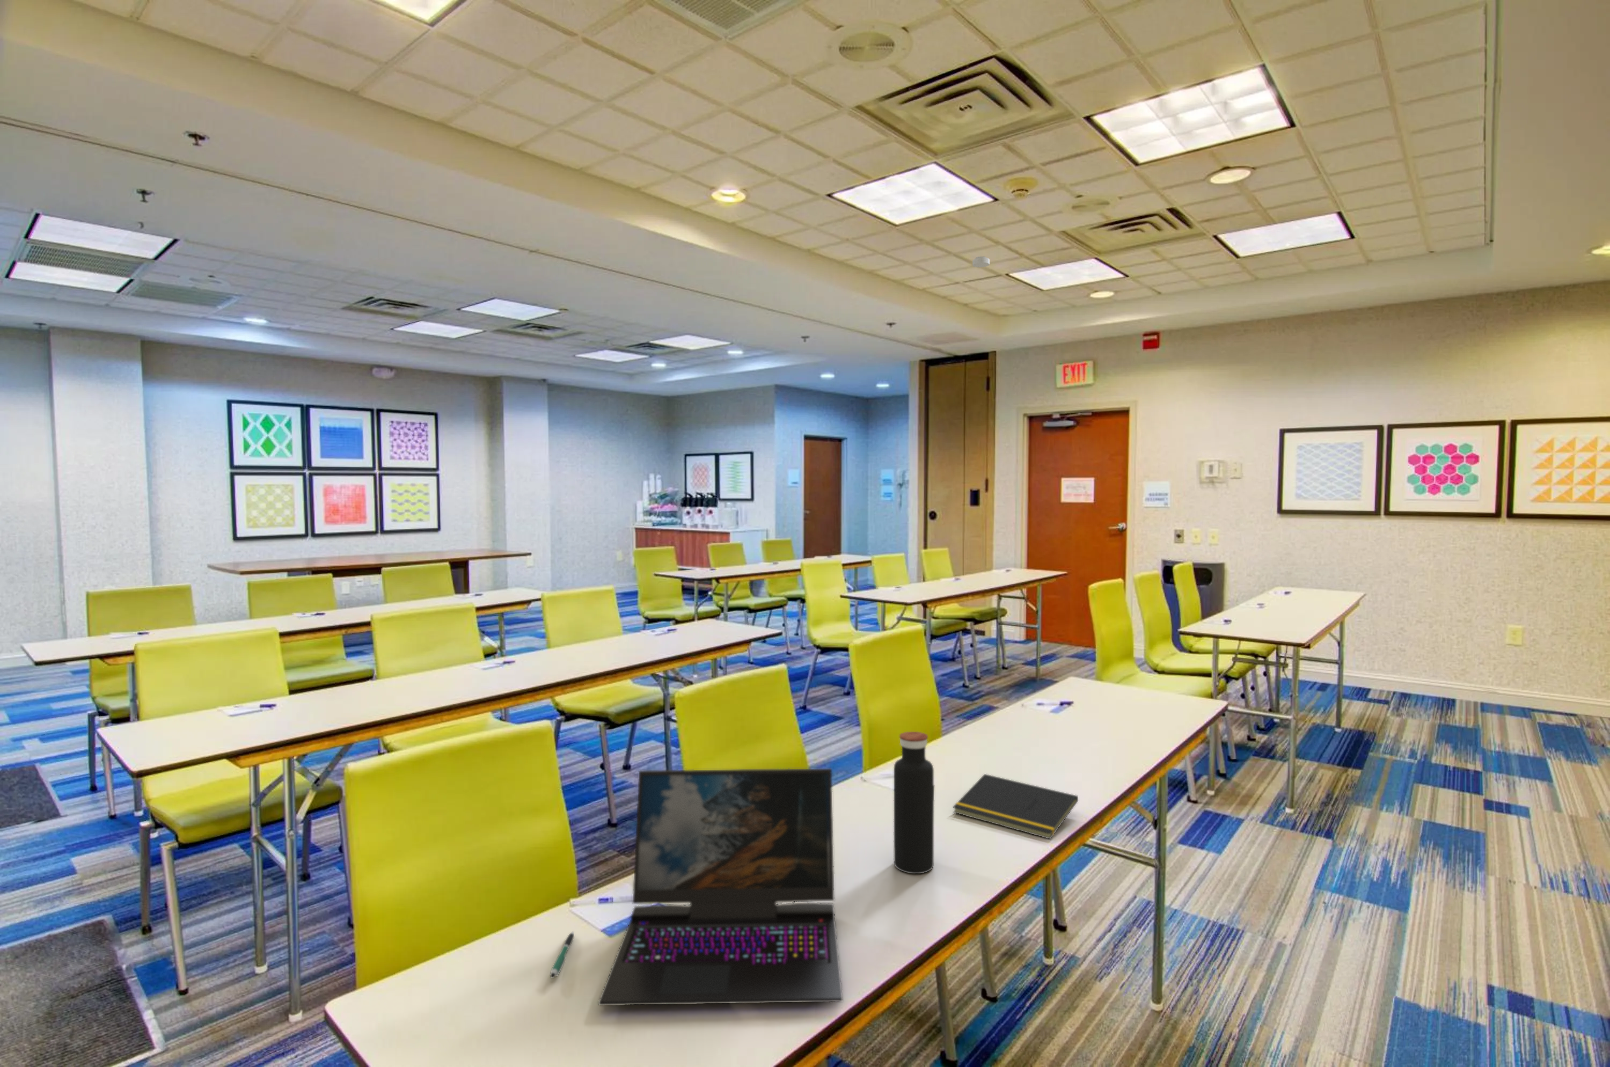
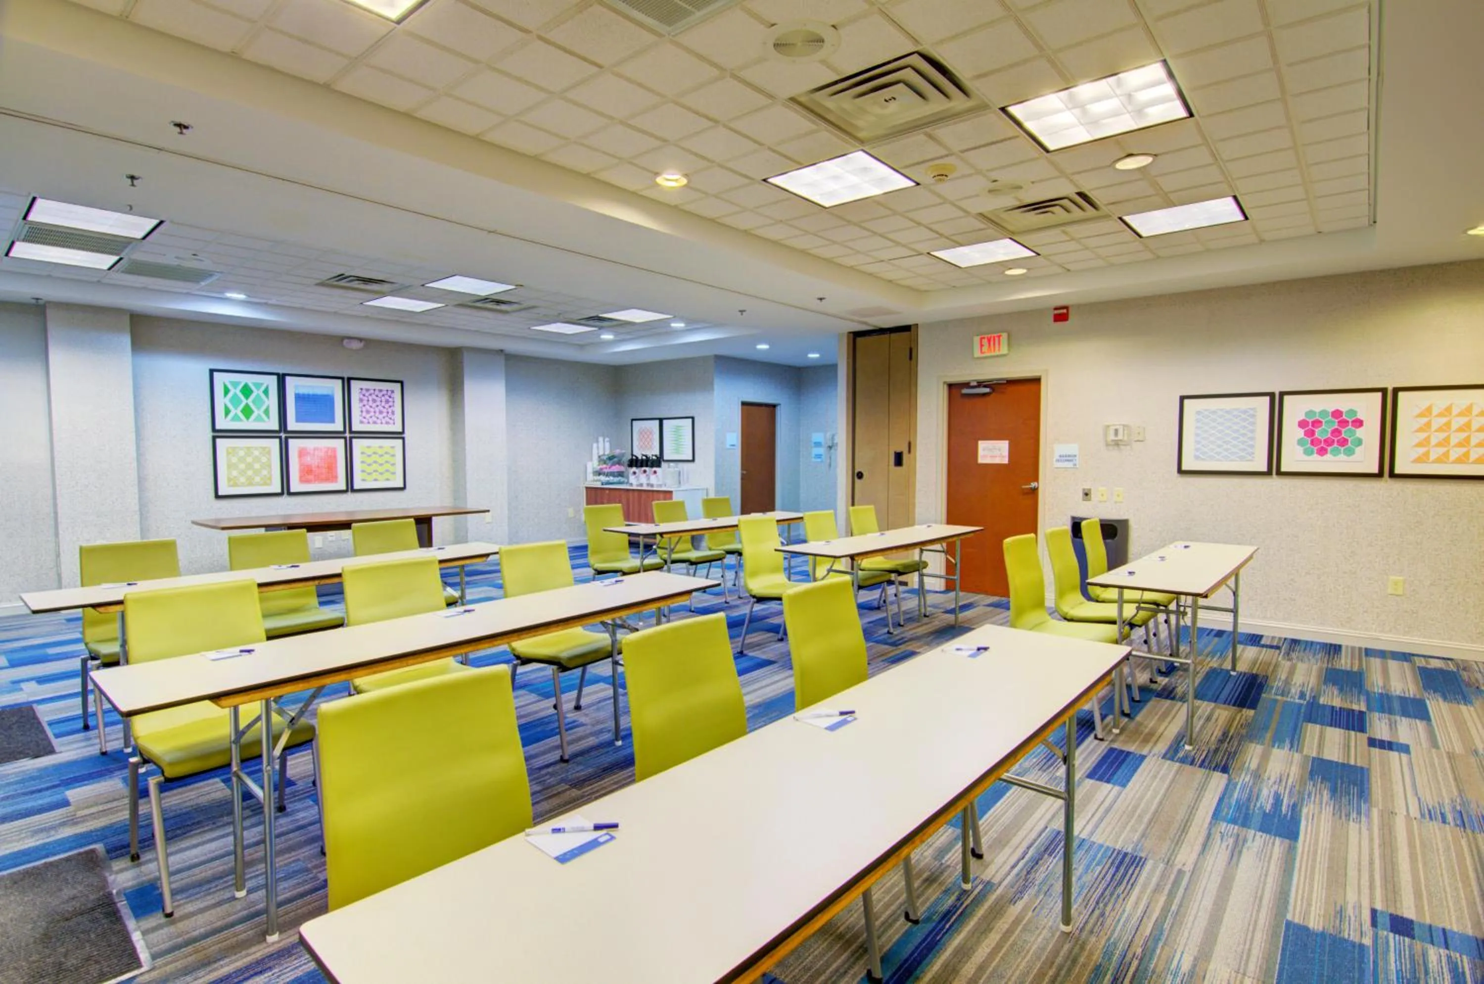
- laptop [598,768,843,1006]
- smoke detector [972,256,990,268]
- notepad [951,773,1079,840]
- pen [549,931,575,979]
- water bottle [893,731,935,874]
